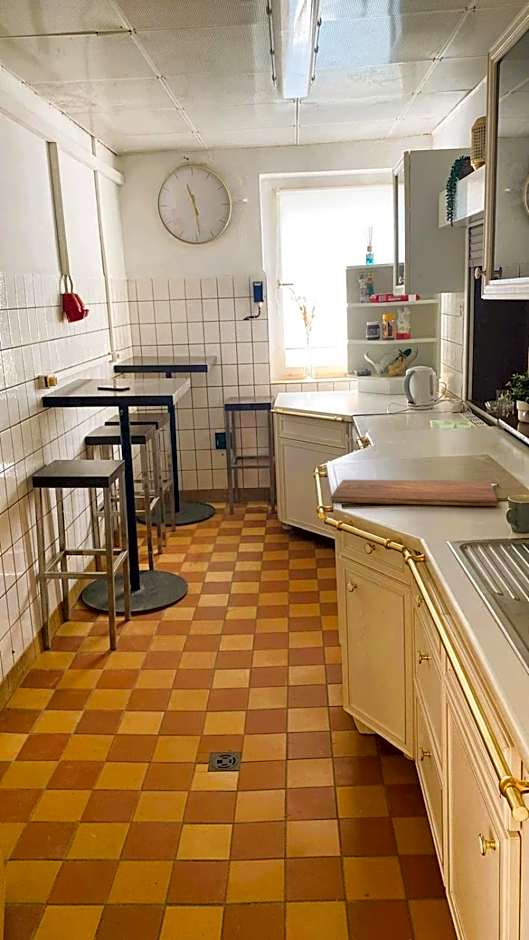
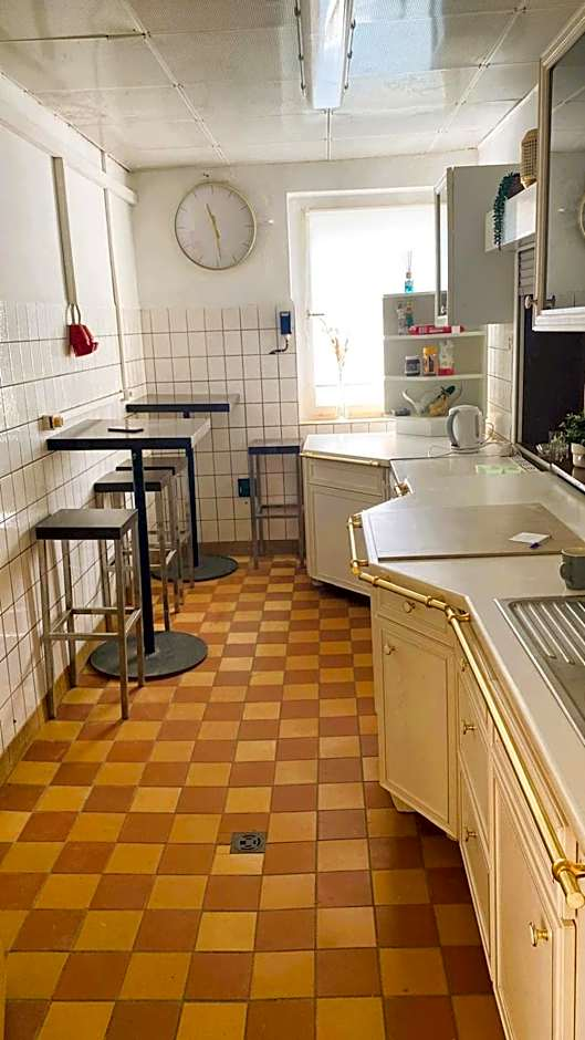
- cutting board [330,479,499,507]
